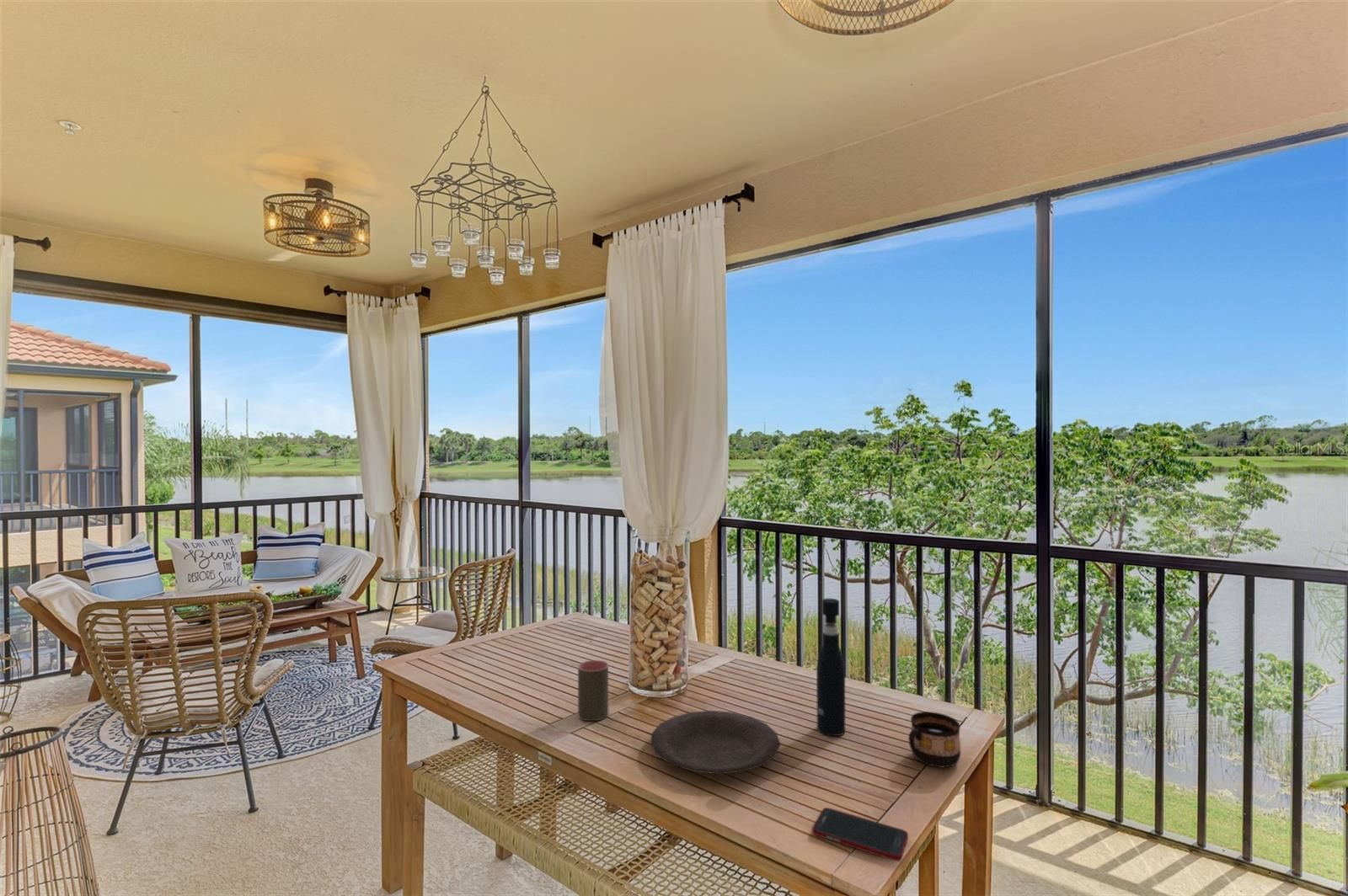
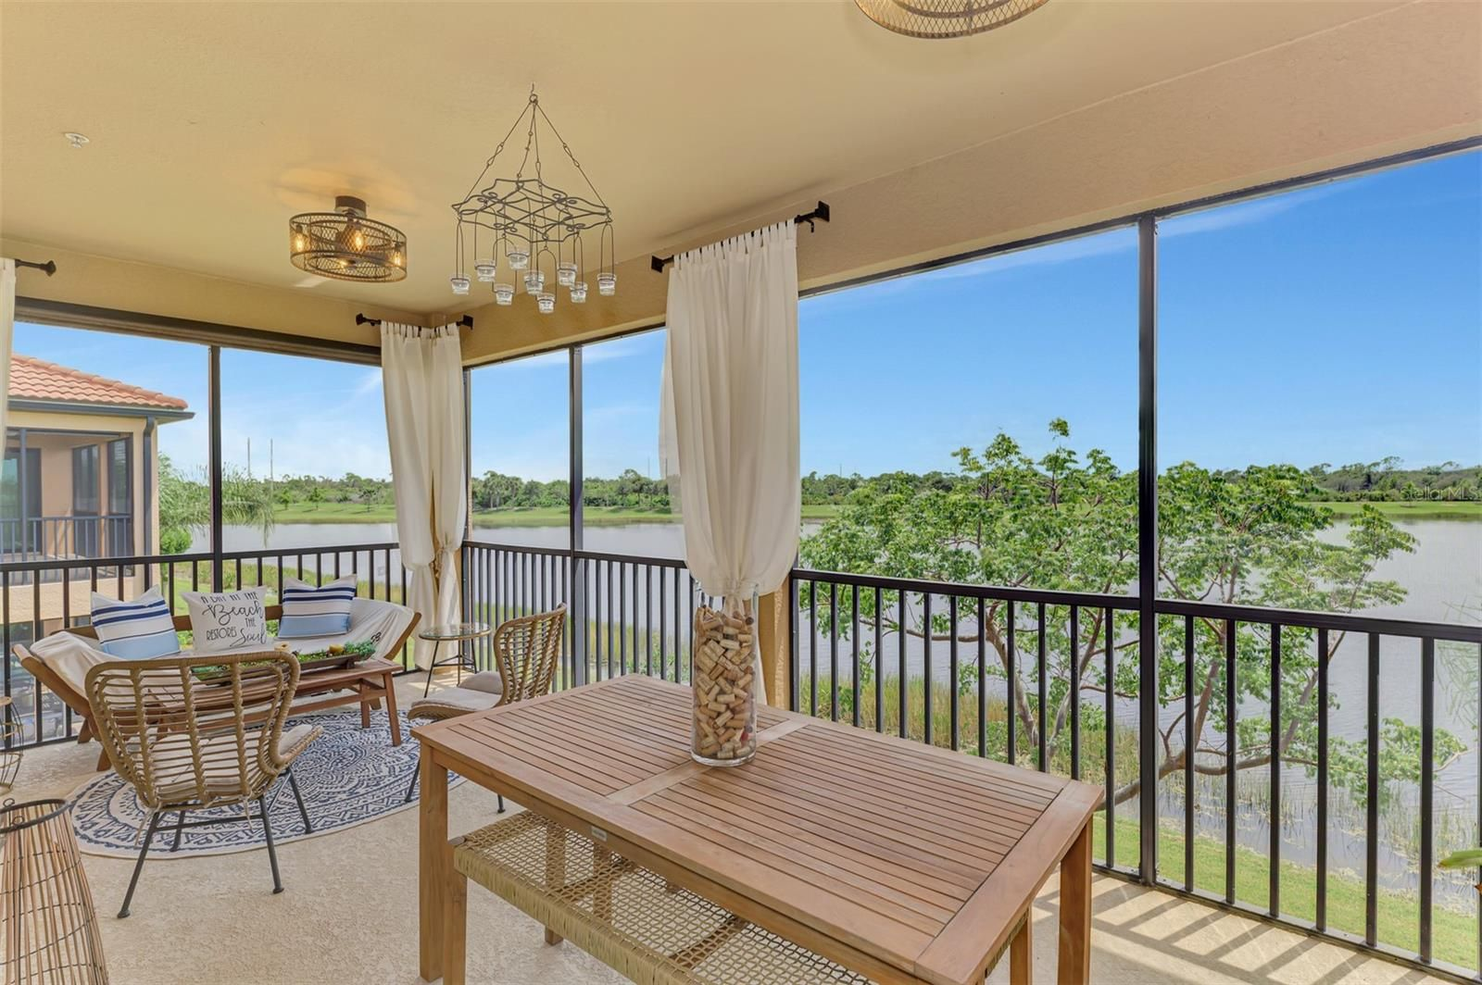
- cup [907,711,962,768]
- cell phone [811,807,909,862]
- plate [650,710,781,775]
- pepper grinder [816,598,846,737]
- cup [577,659,609,722]
